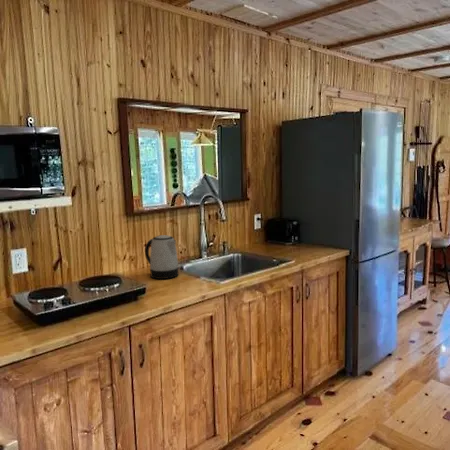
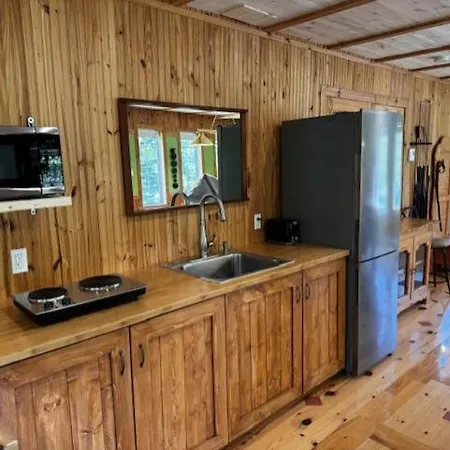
- kettle [144,234,180,280]
